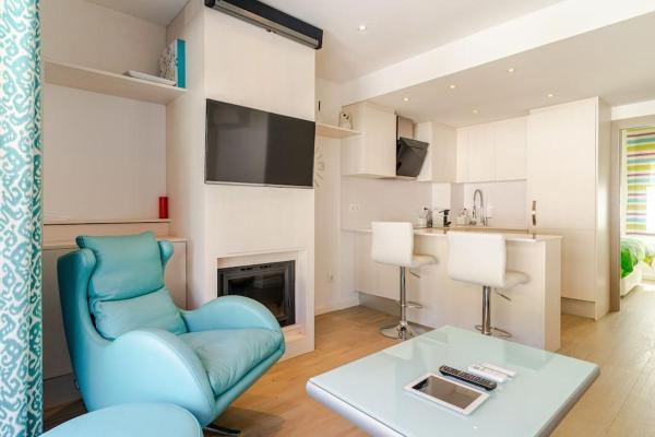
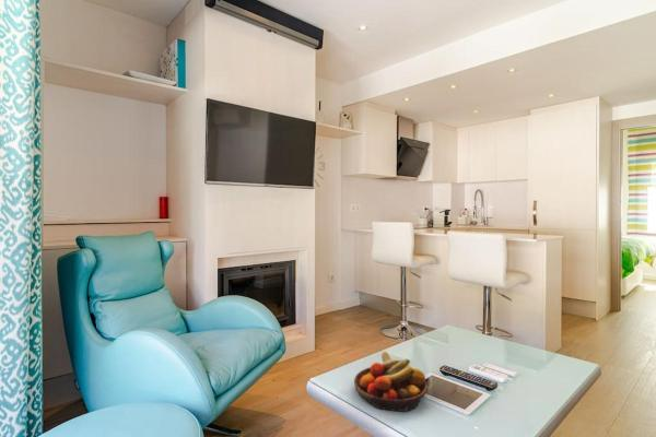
+ fruit bowl [353,350,429,413]
